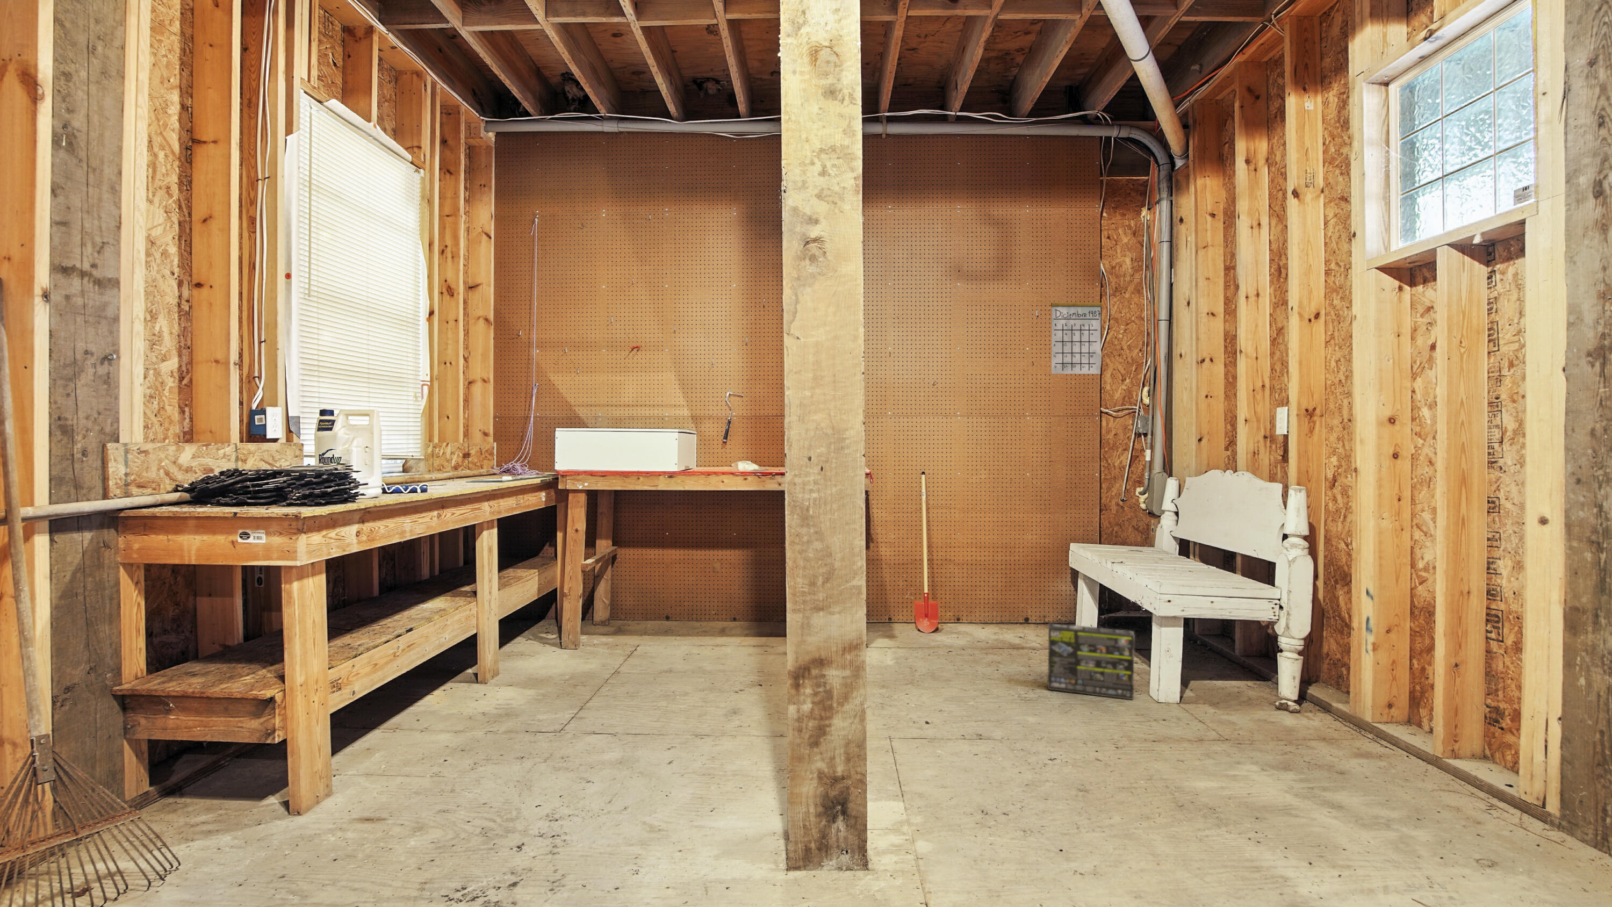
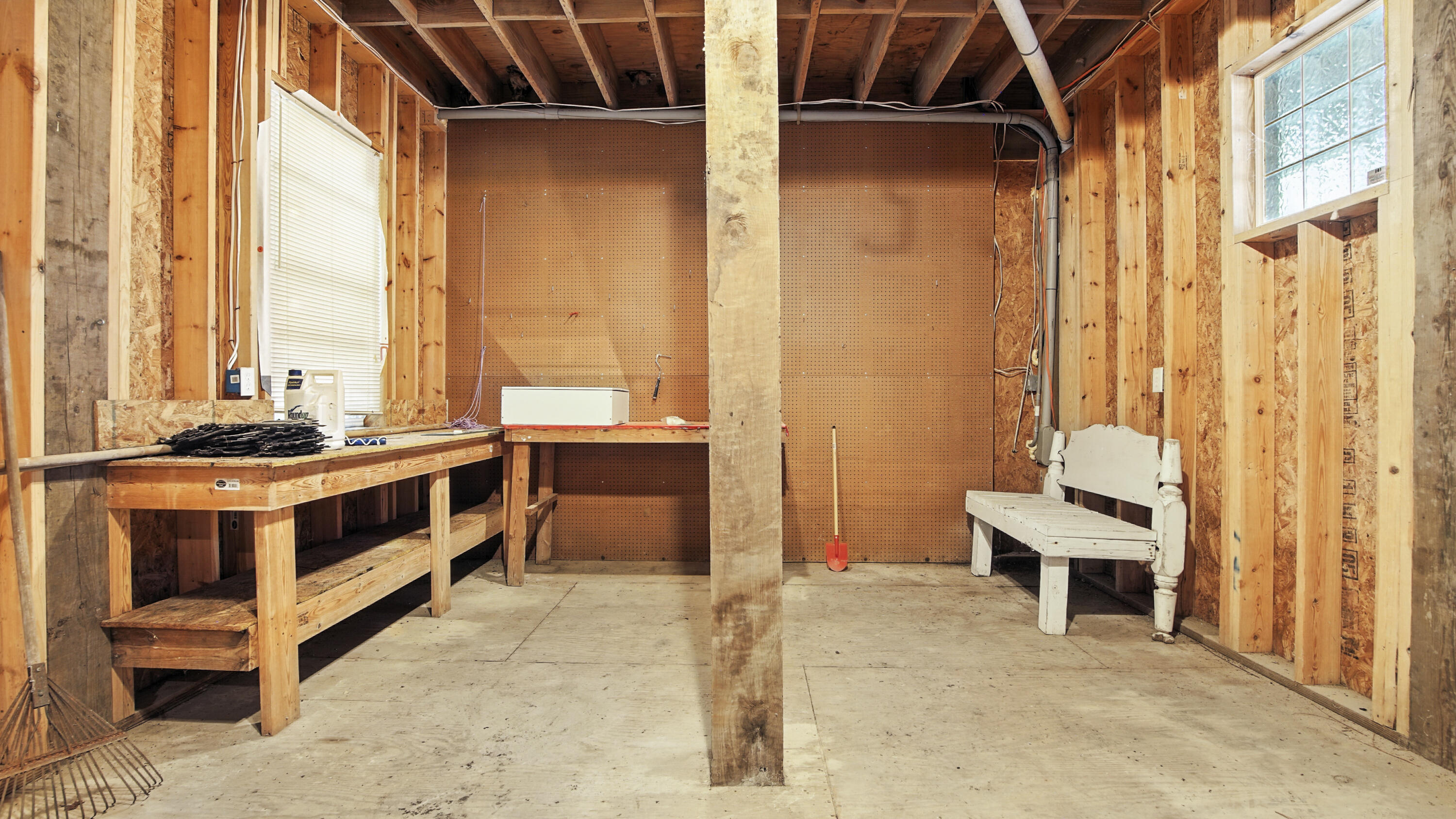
- calendar [1051,286,1103,374]
- box [1047,622,1136,700]
